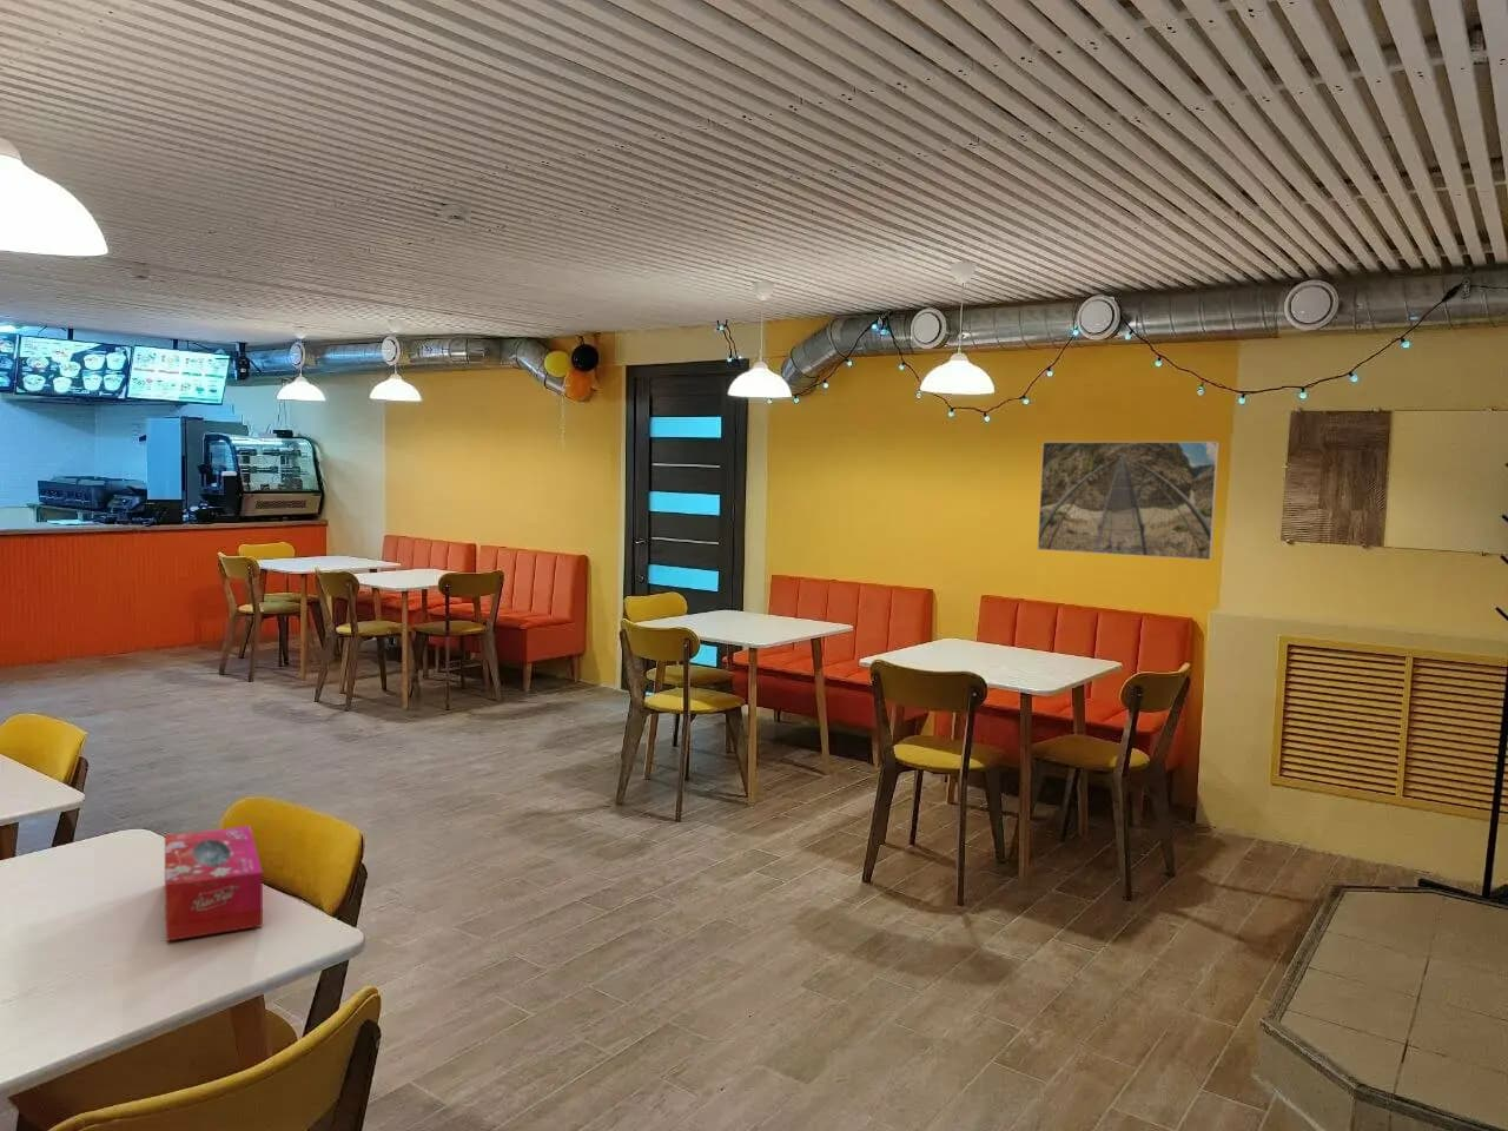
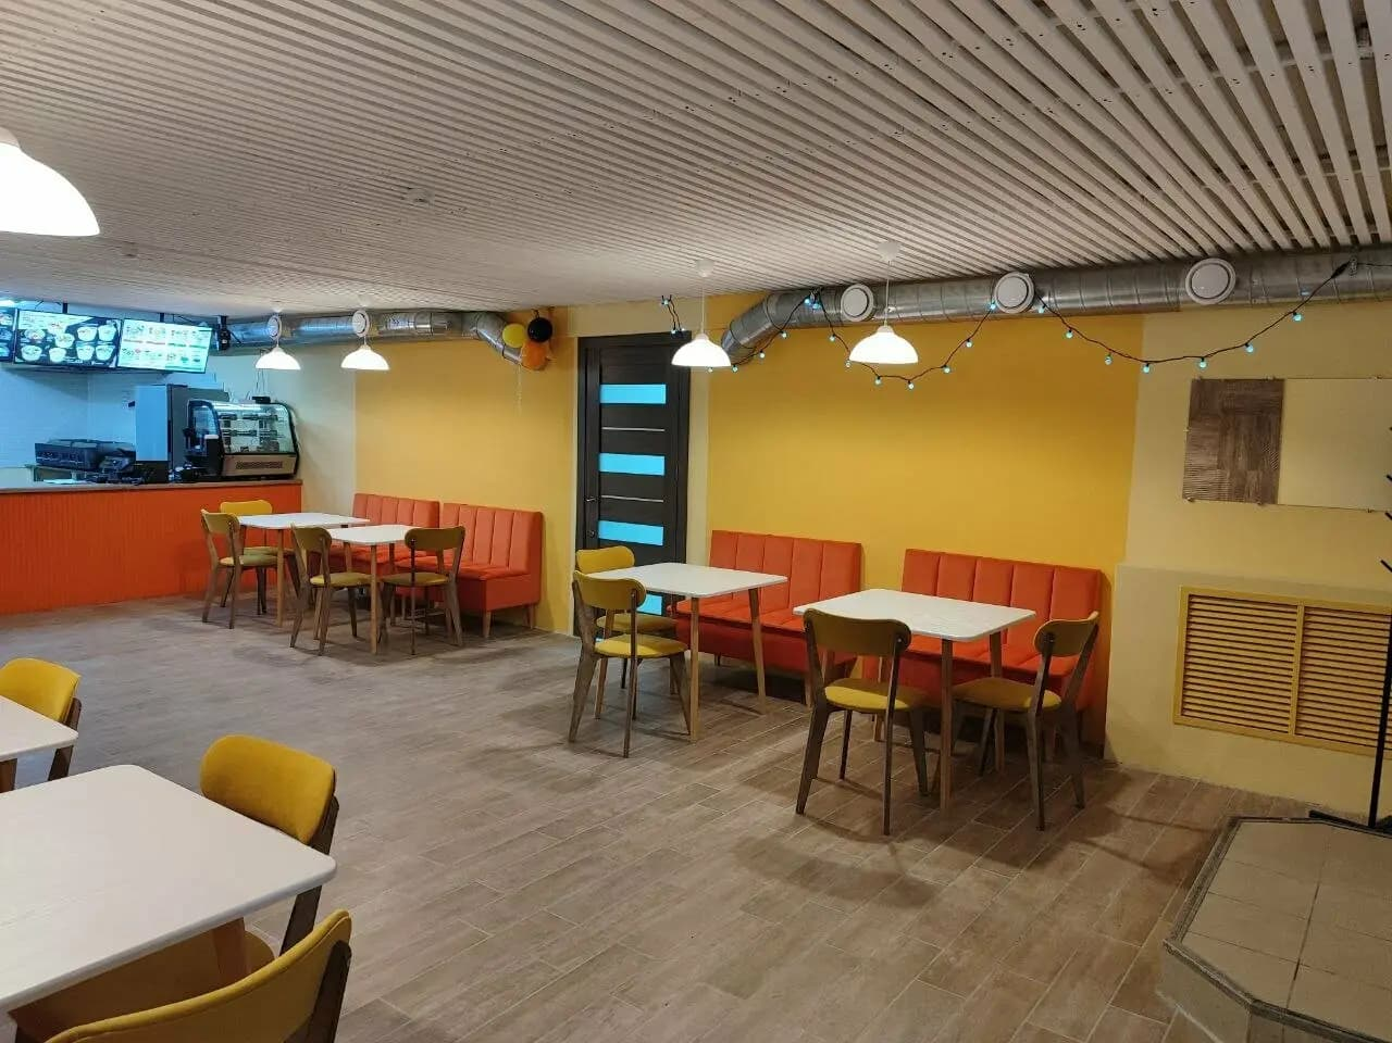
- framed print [1037,441,1221,561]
- tissue box [164,824,264,942]
